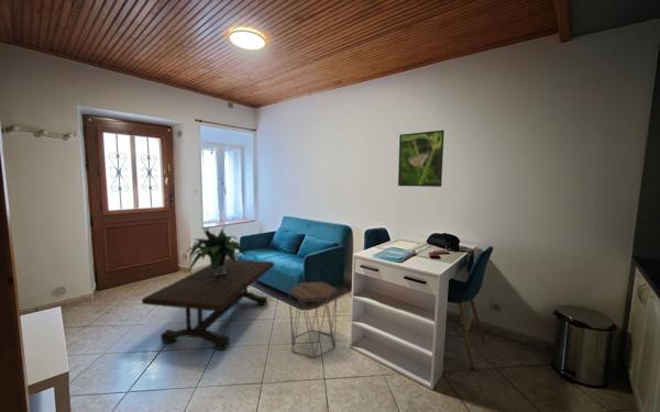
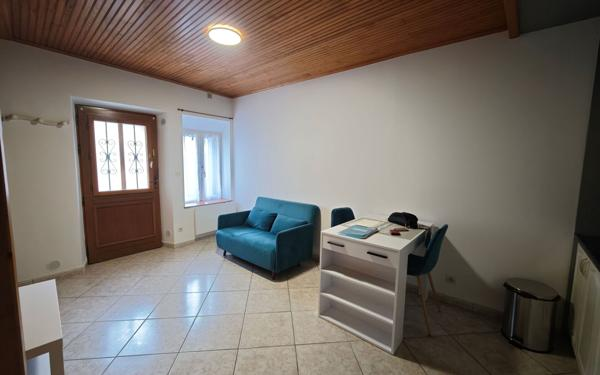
- side table [288,281,338,359]
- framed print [397,129,446,188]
- potted plant [187,224,248,275]
- coffee table [141,258,275,350]
